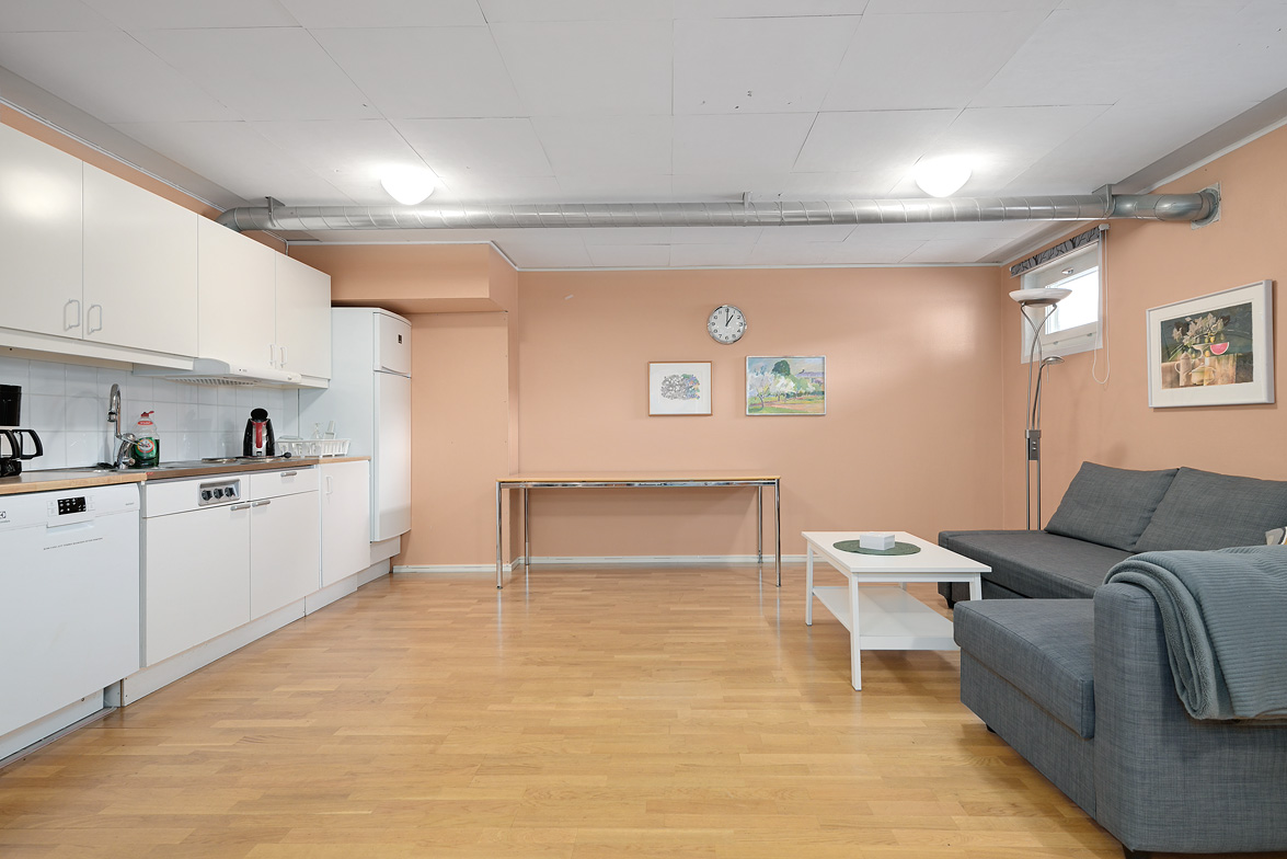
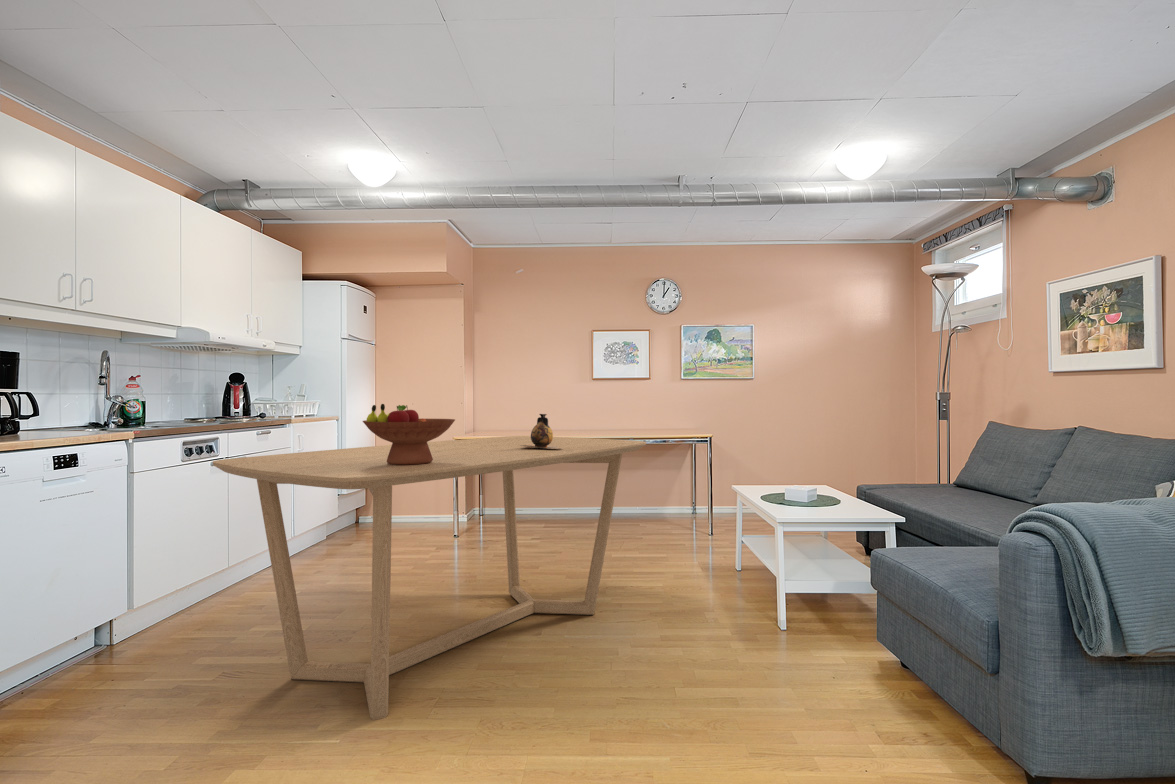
+ dining table [212,435,647,721]
+ vase [520,413,561,449]
+ fruit bowl [362,403,456,465]
